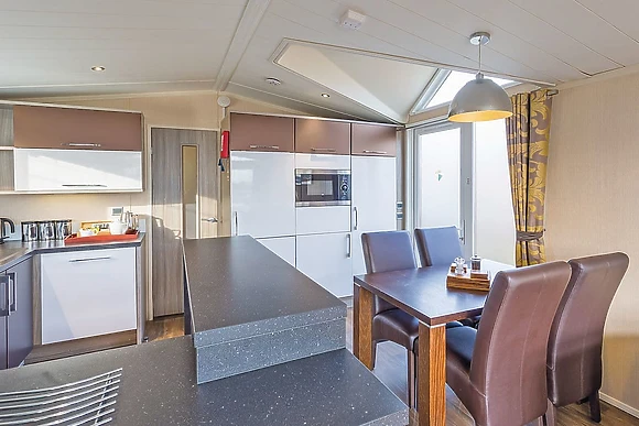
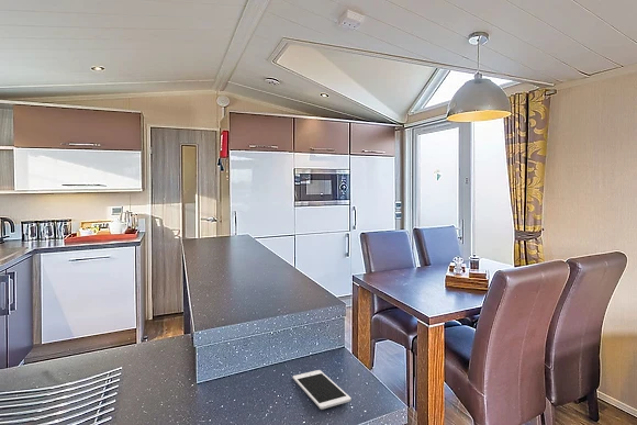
+ cell phone [292,369,353,411]
